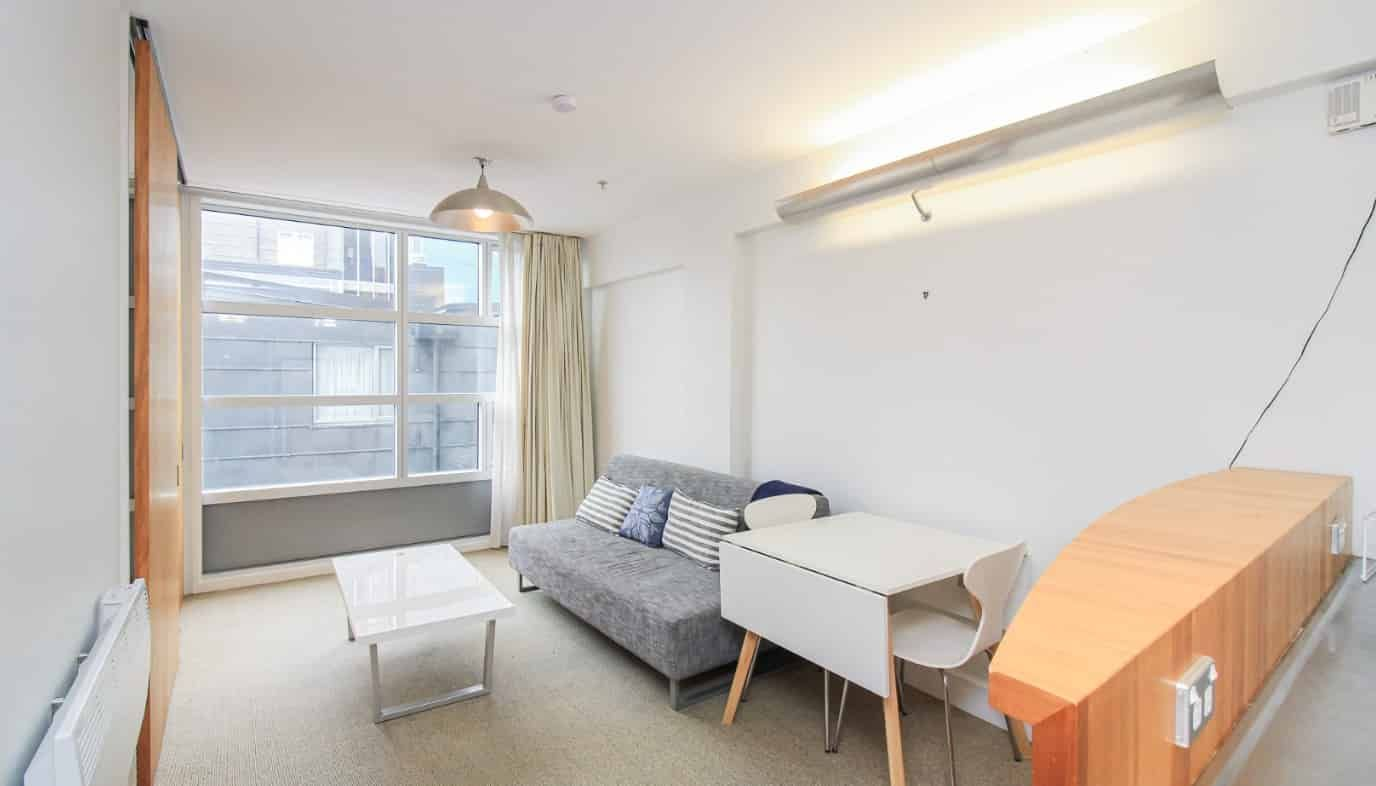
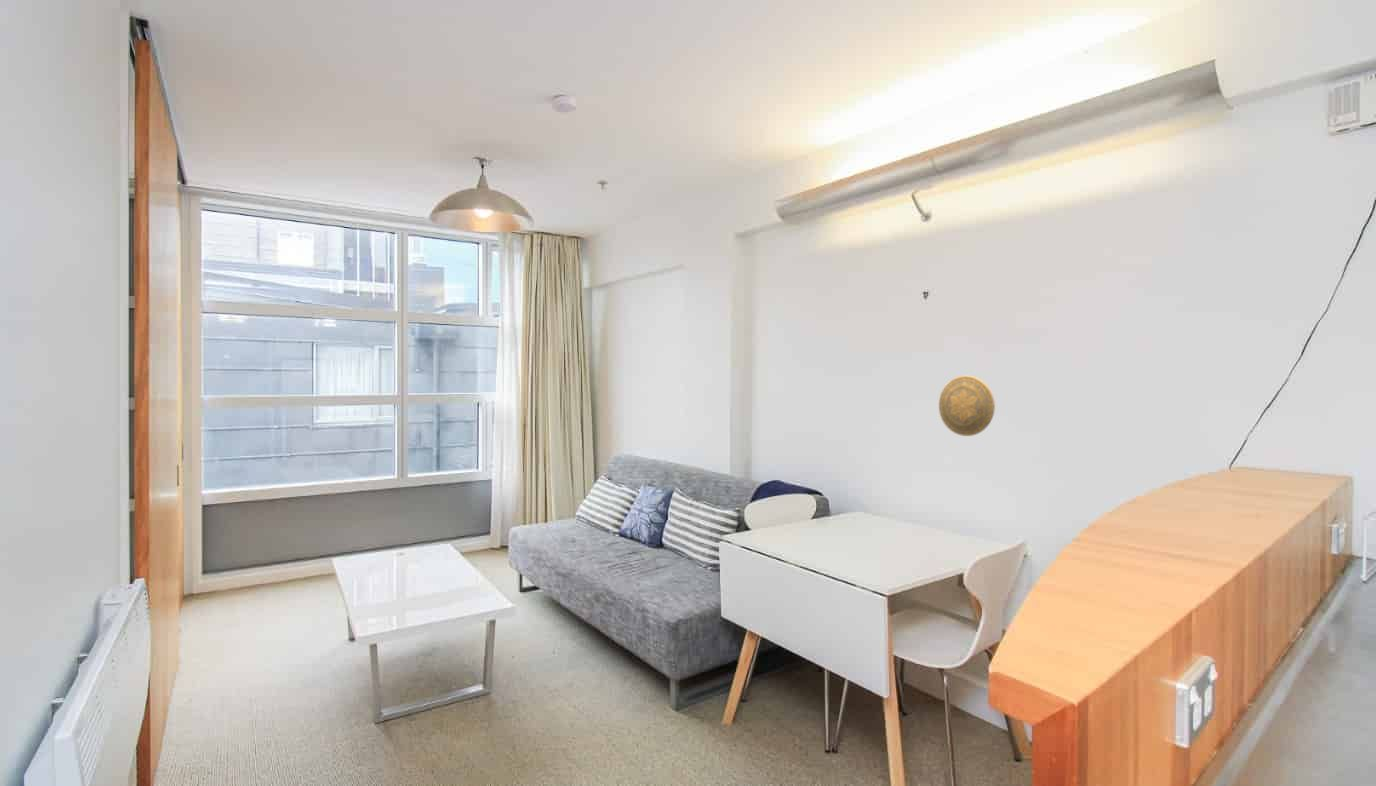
+ decorative plate [938,375,996,437]
